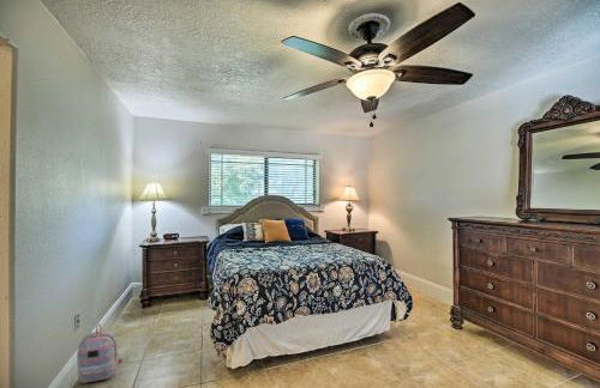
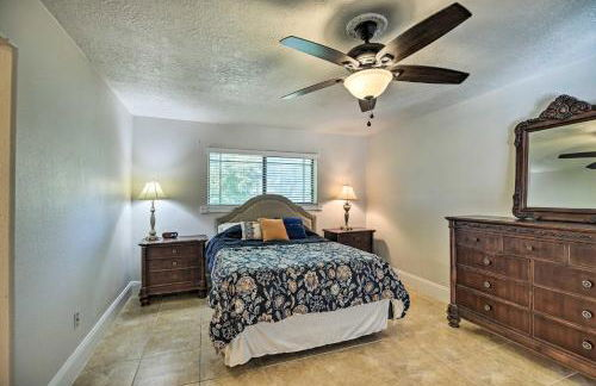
- backpack [76,323,124,384]
